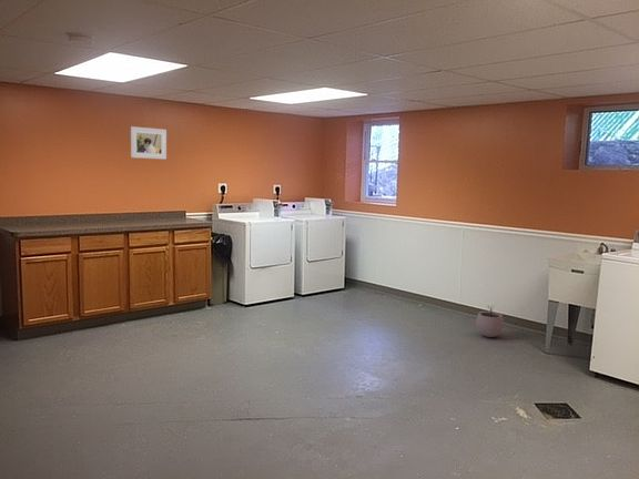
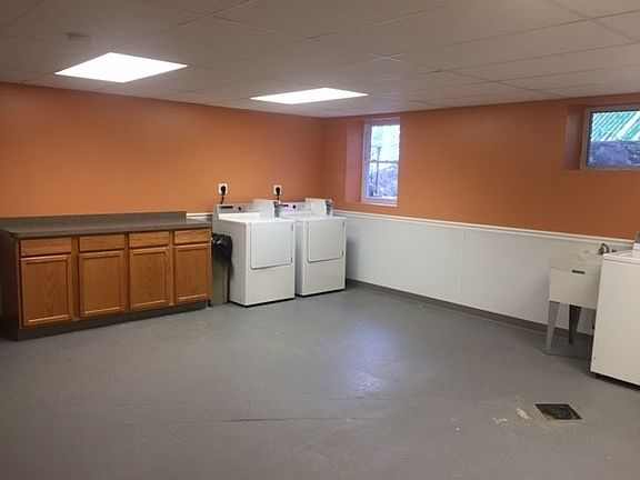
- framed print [130,125,168,161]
- plant pot [475,305,505,338]
